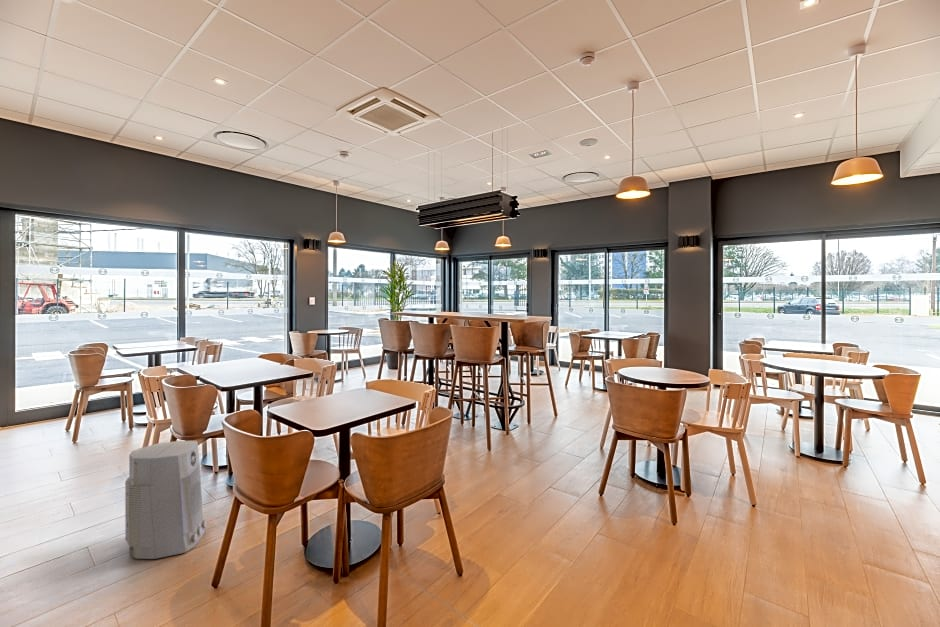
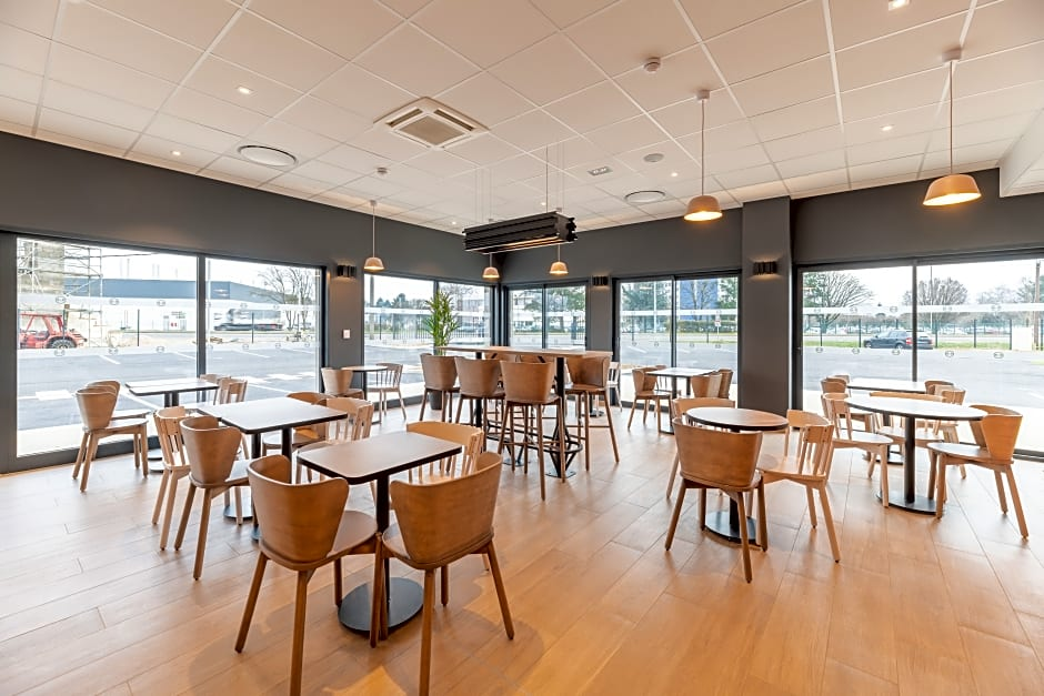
- air purifier [124,440,208,560]
